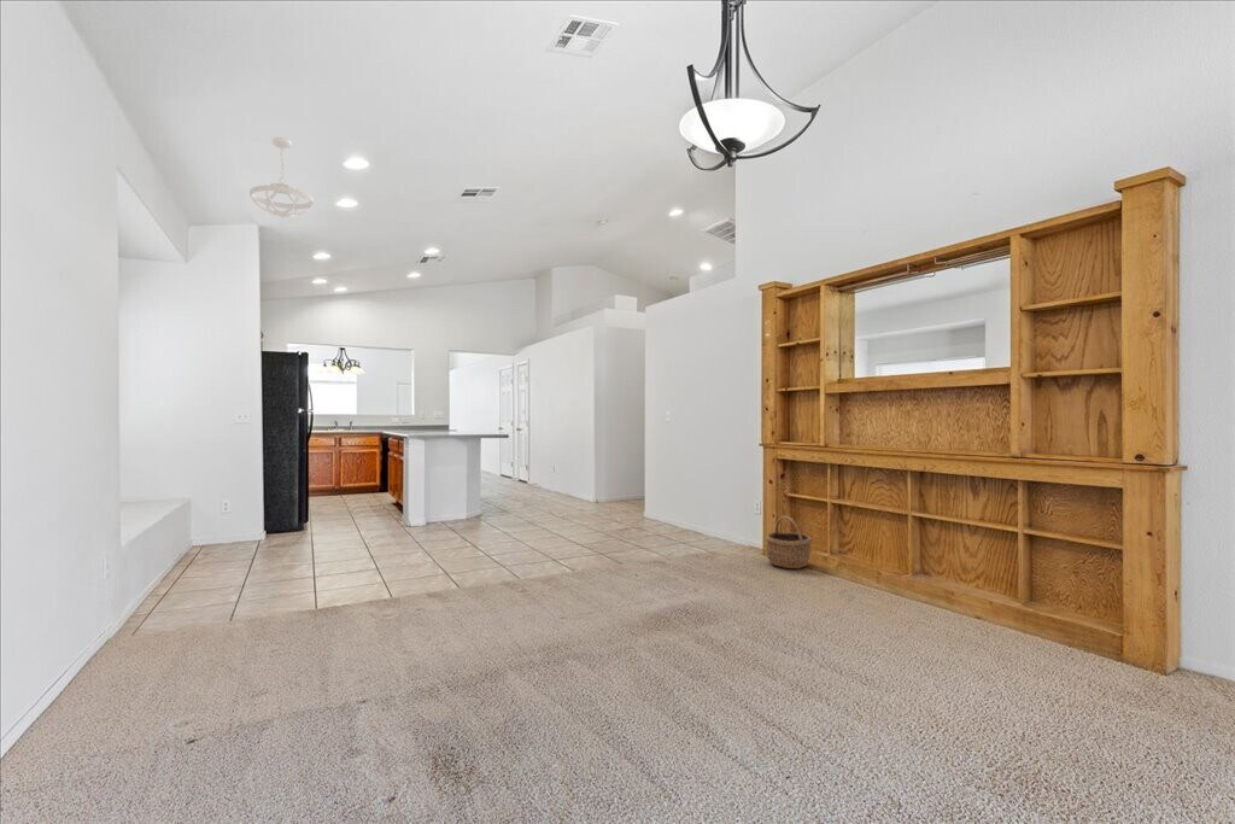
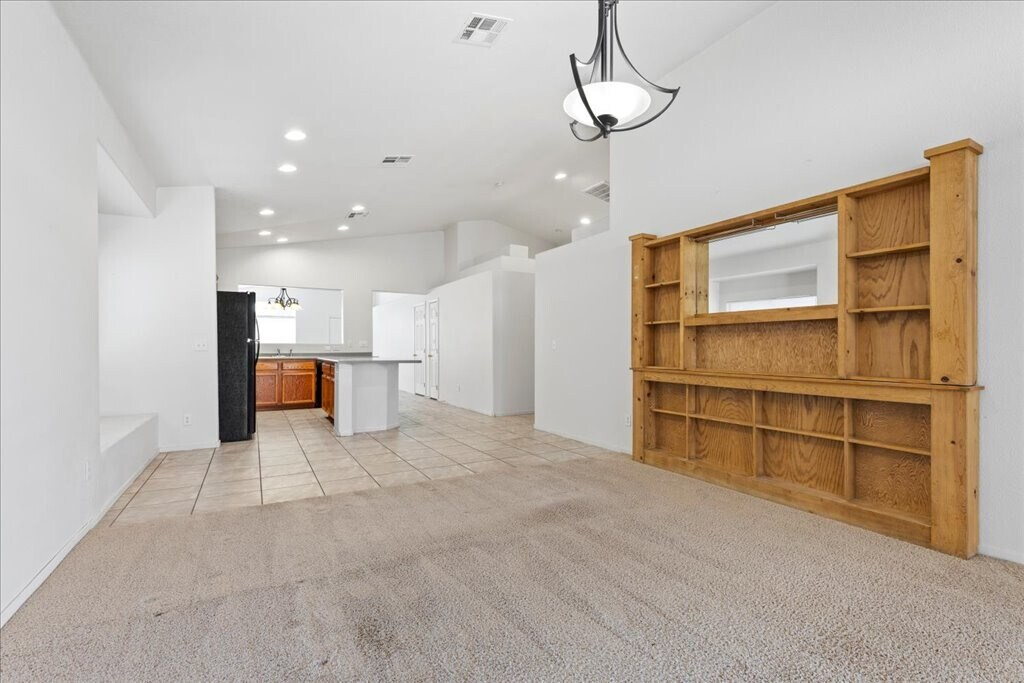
- wicker basket [765,515,813,569]
- ceiling light fixture [248,136,315,220]
